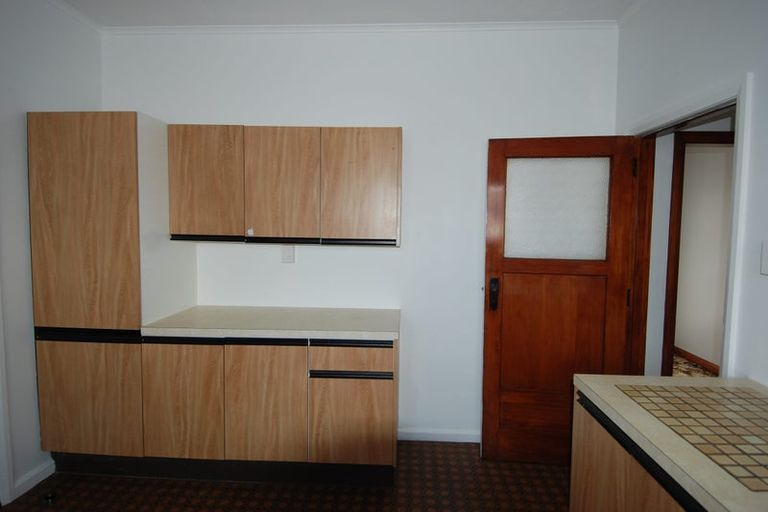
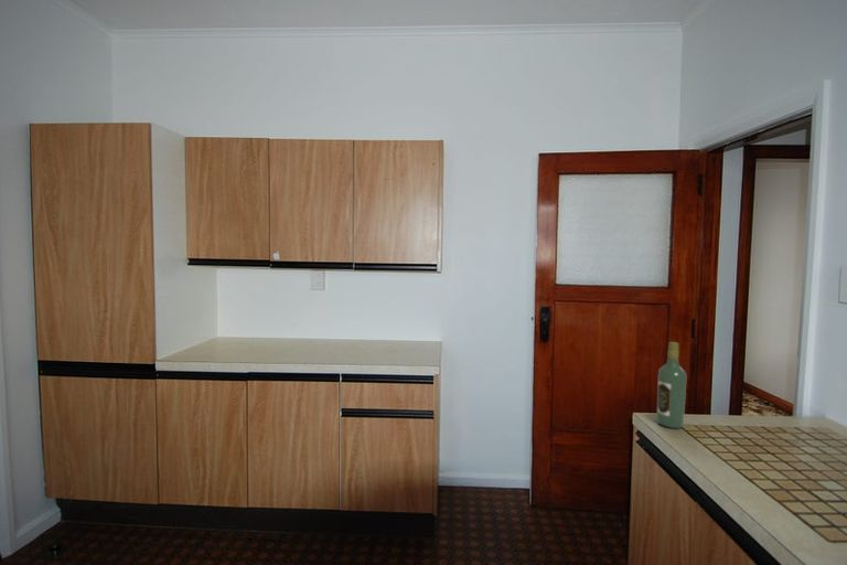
+ wine bottle [656,341,688,429]
